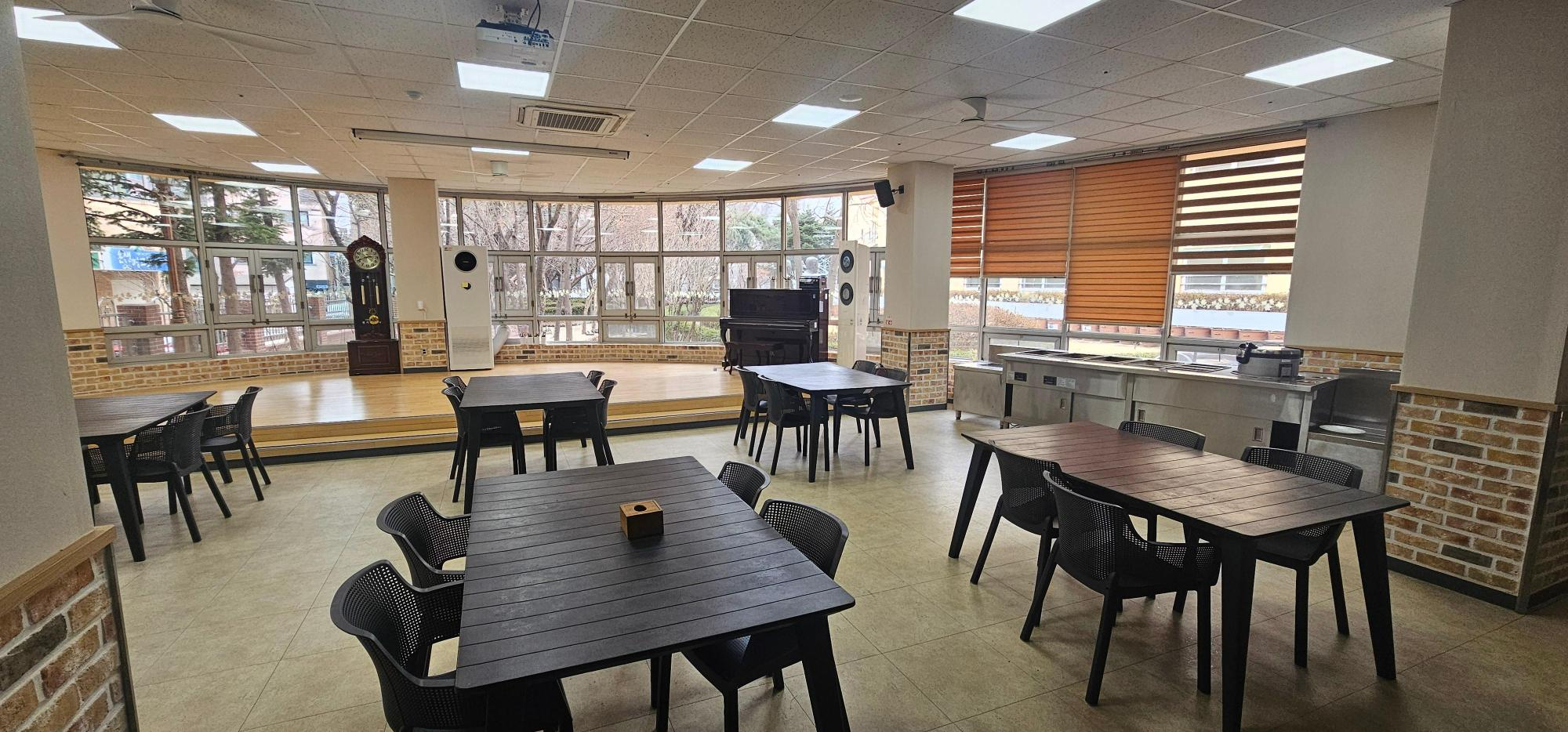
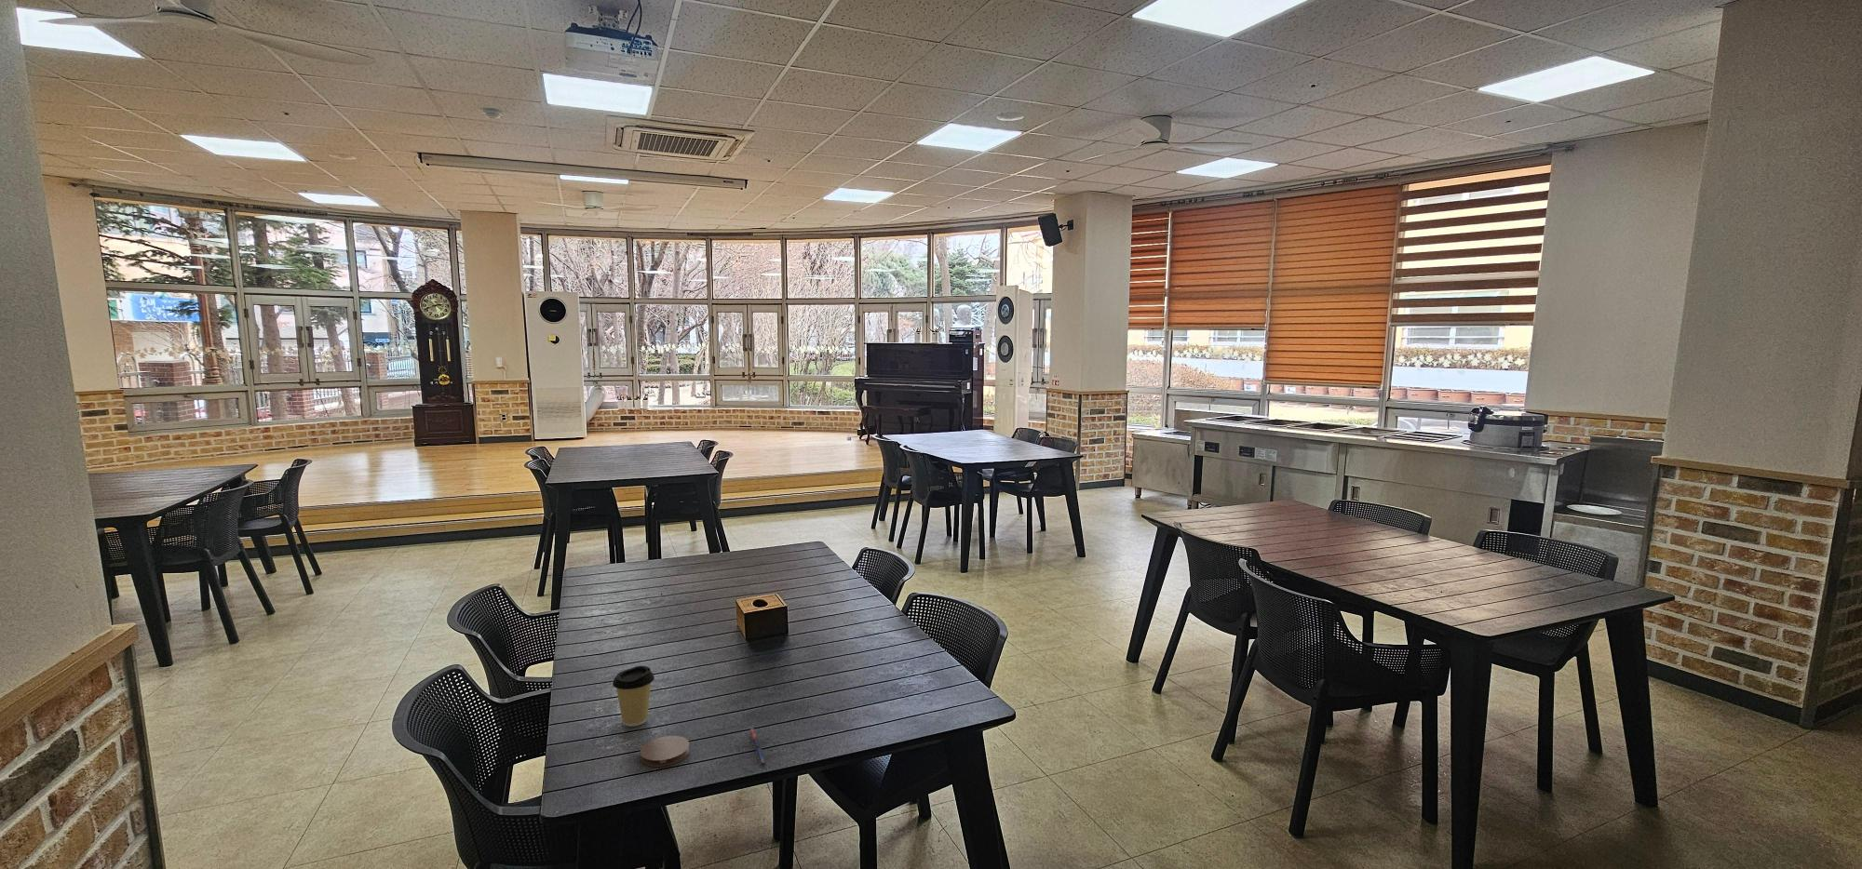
+ coffee cup [612,665,656,728]
+ pen [748,728,767,765]
+ coaster [639,735,691,768]
